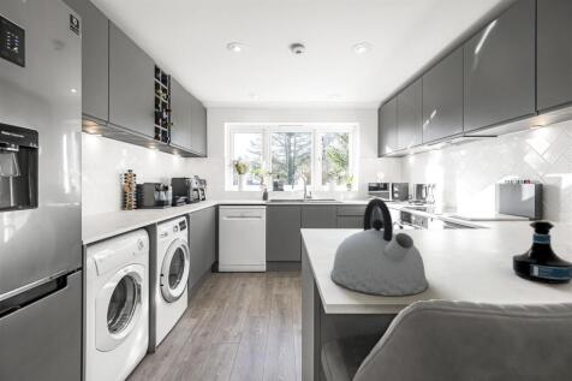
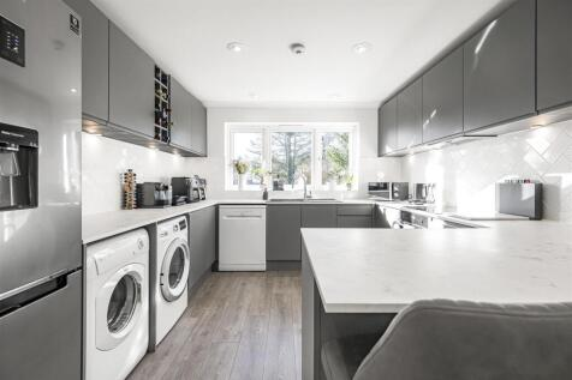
- kettle [329,197,429,297]
- tequila bottle [512,220,572,285]
